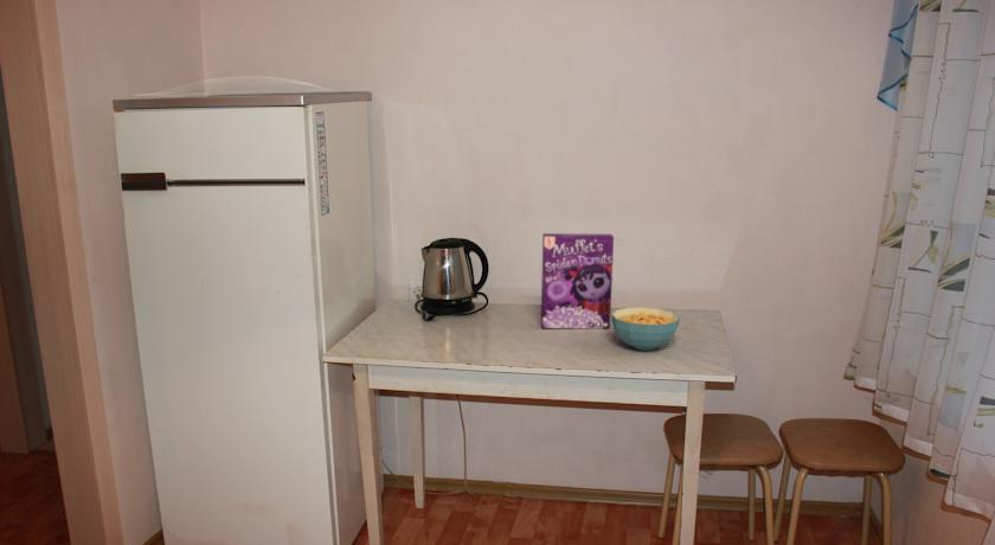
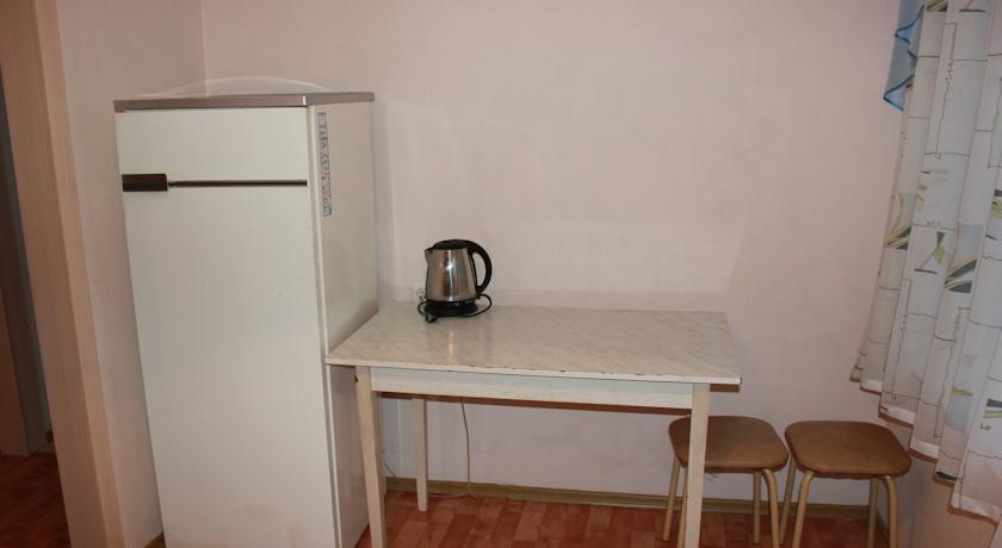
- cereal box [540,232,615,329]
- cereal bowl [610,307,681,352]
